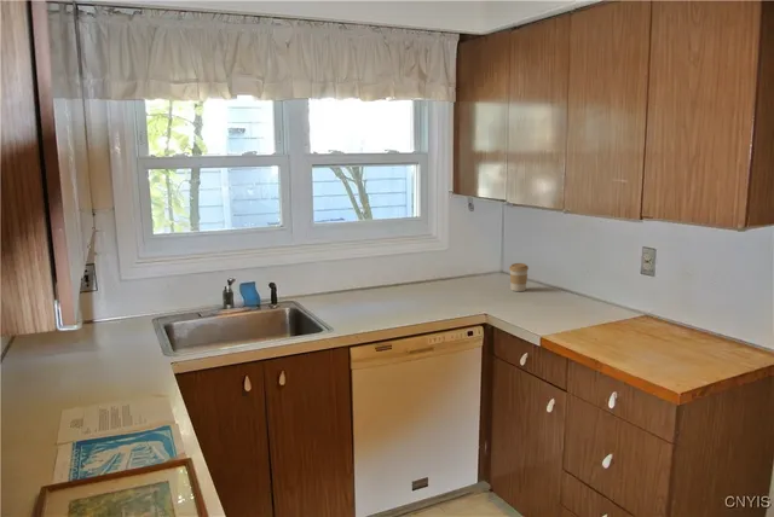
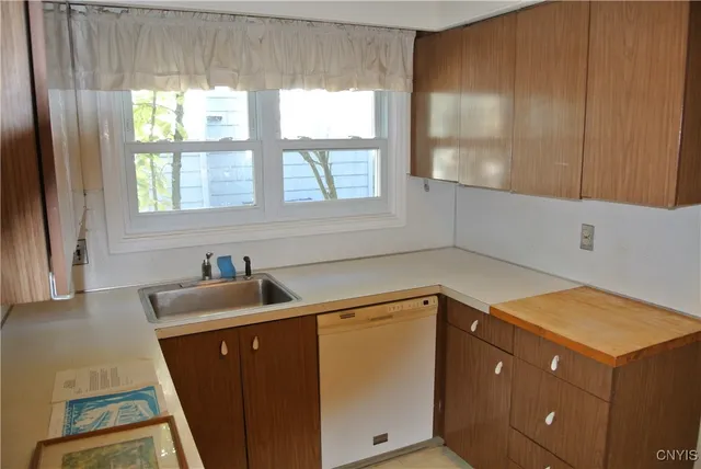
- coffee cup [508,262,530,292]
